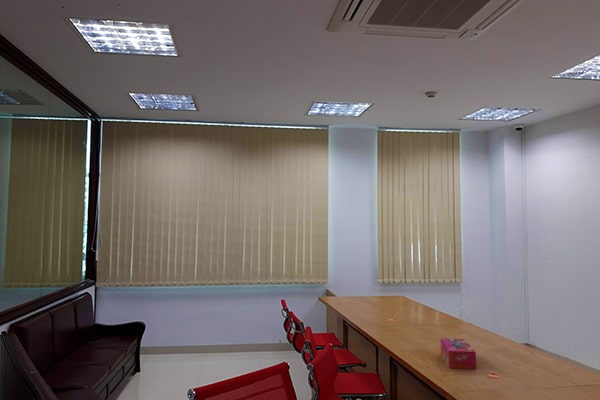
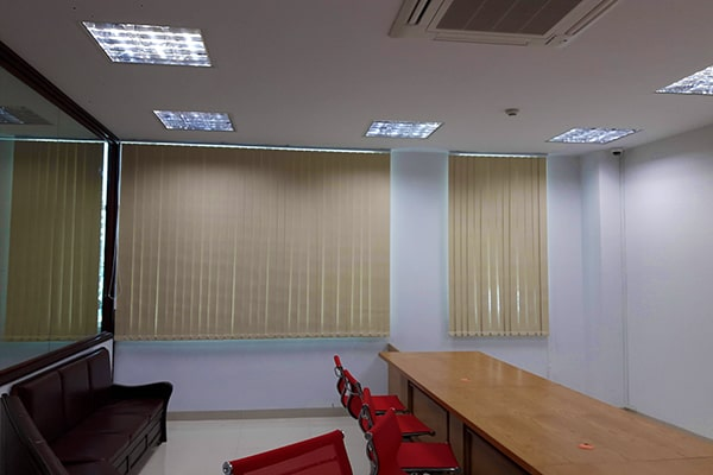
- tissue box [440,337,477,370]
